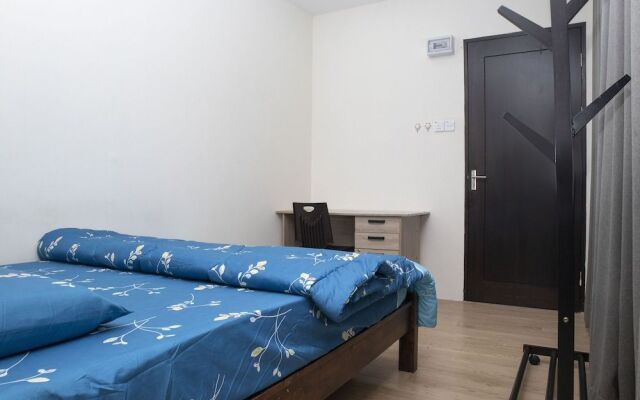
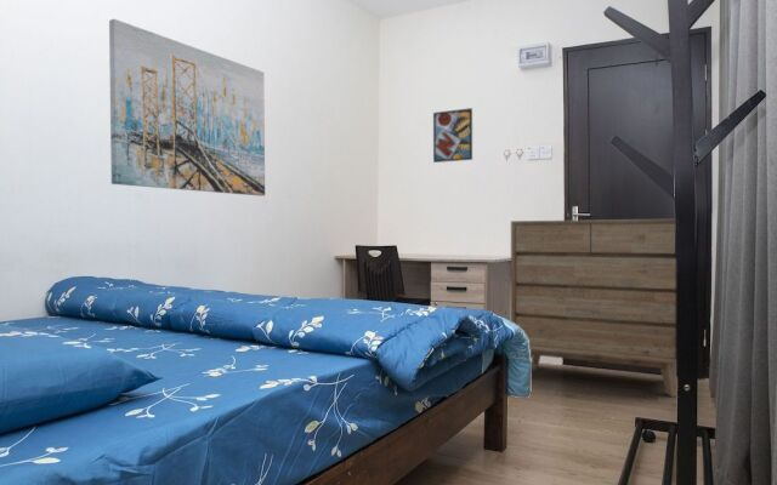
+ wall art [108,18,266,196]
+ dresser [510,218,677,398]
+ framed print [432,107,473,164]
